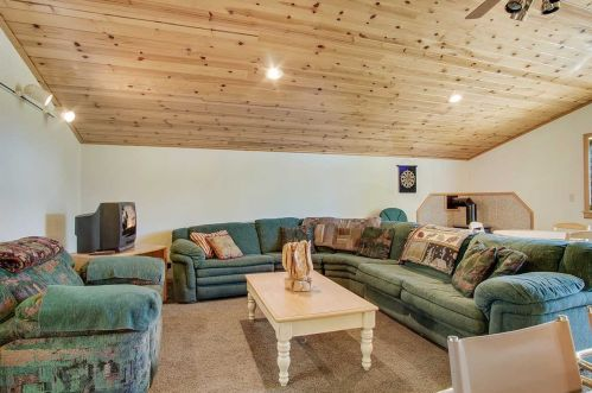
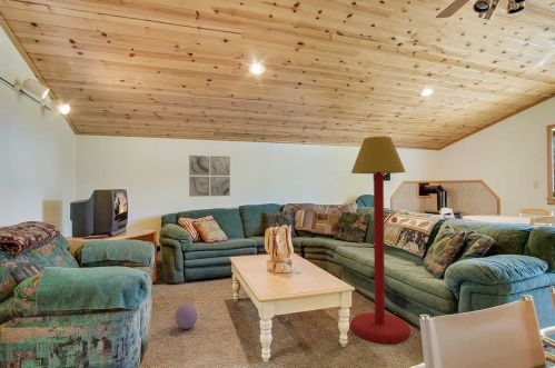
+ wall art [188,155,231,198]
+ floor lamp [349,136,412,345]
+ ball [174,304,198,330]
